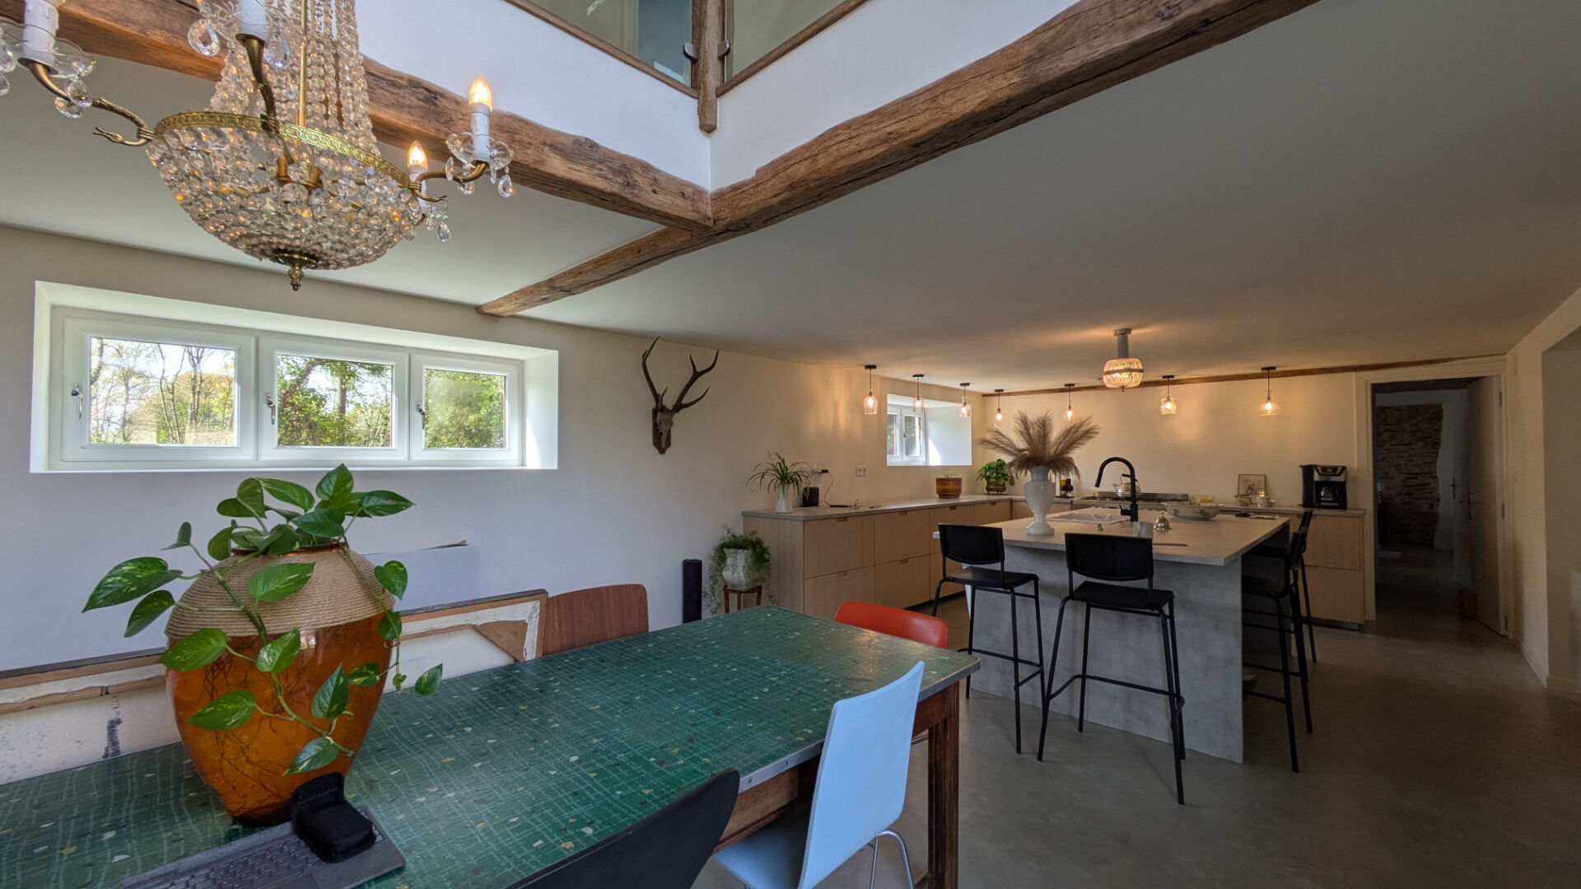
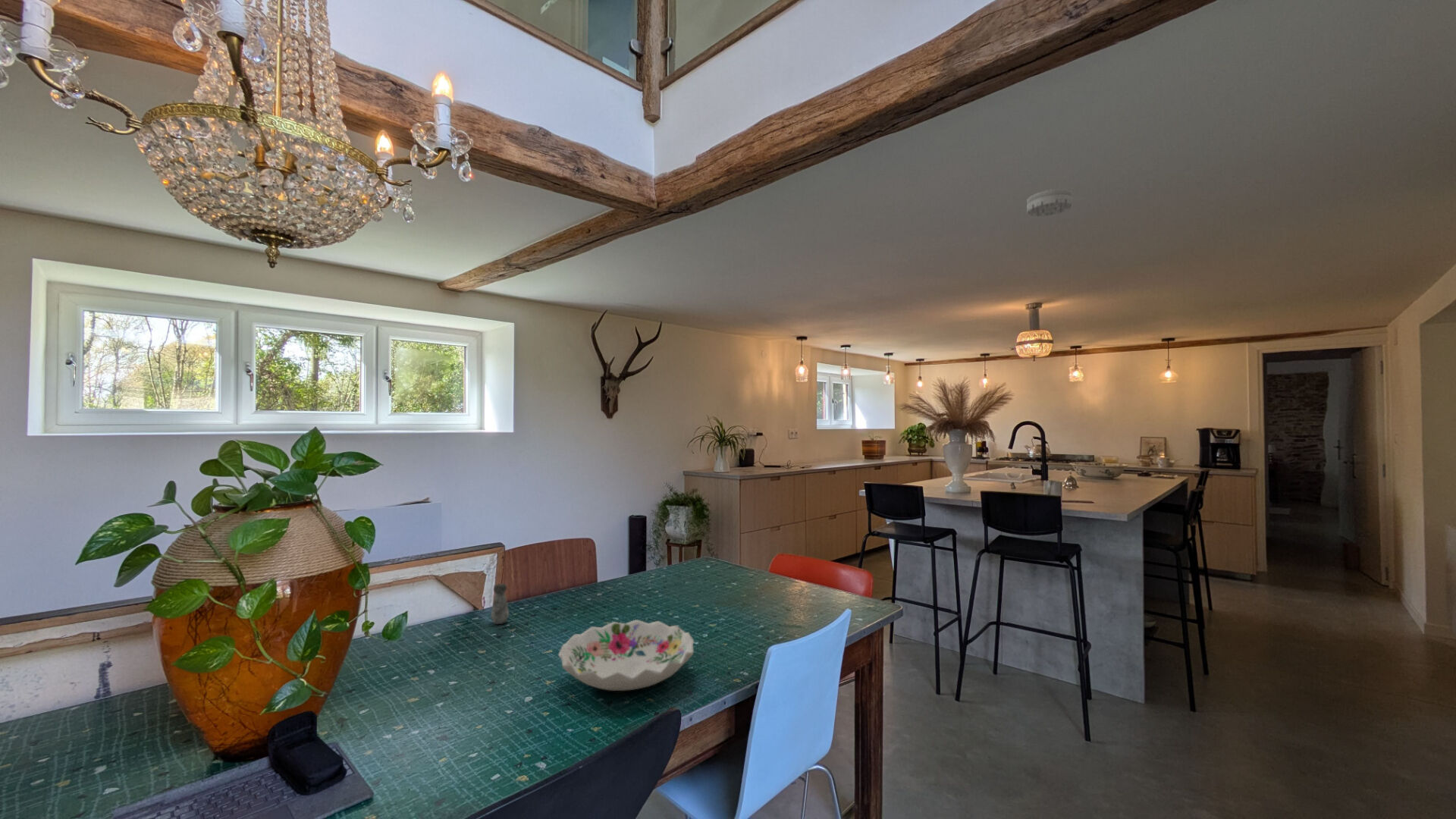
+ decorative bowl [557,619,695,692]
+ smoke detector [1026,188,1073,218]
+ salt shaker [490,583,510,625]
